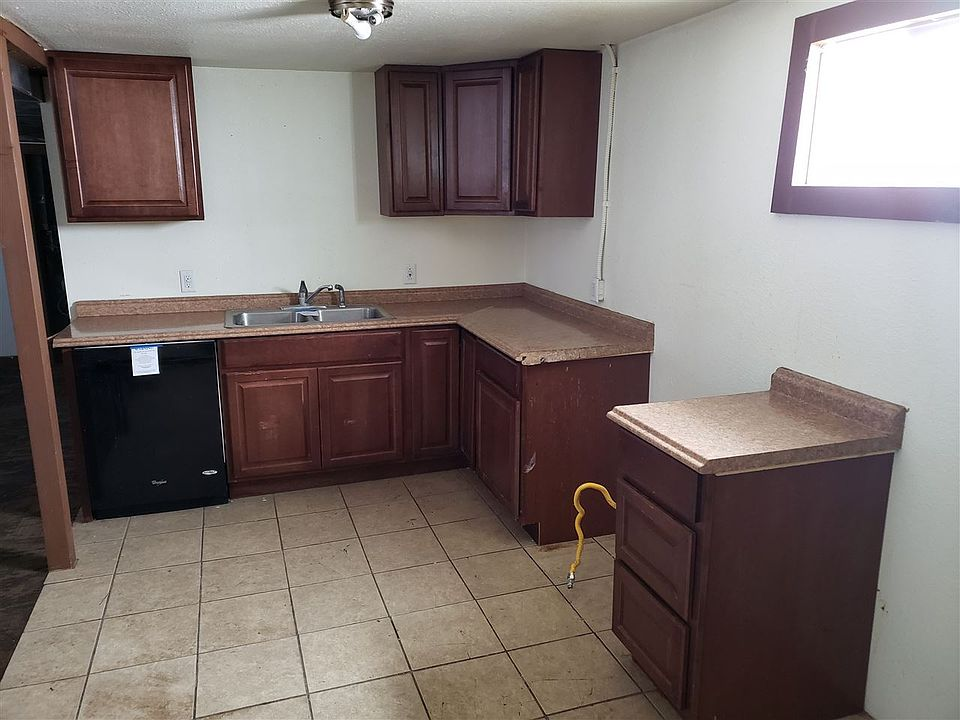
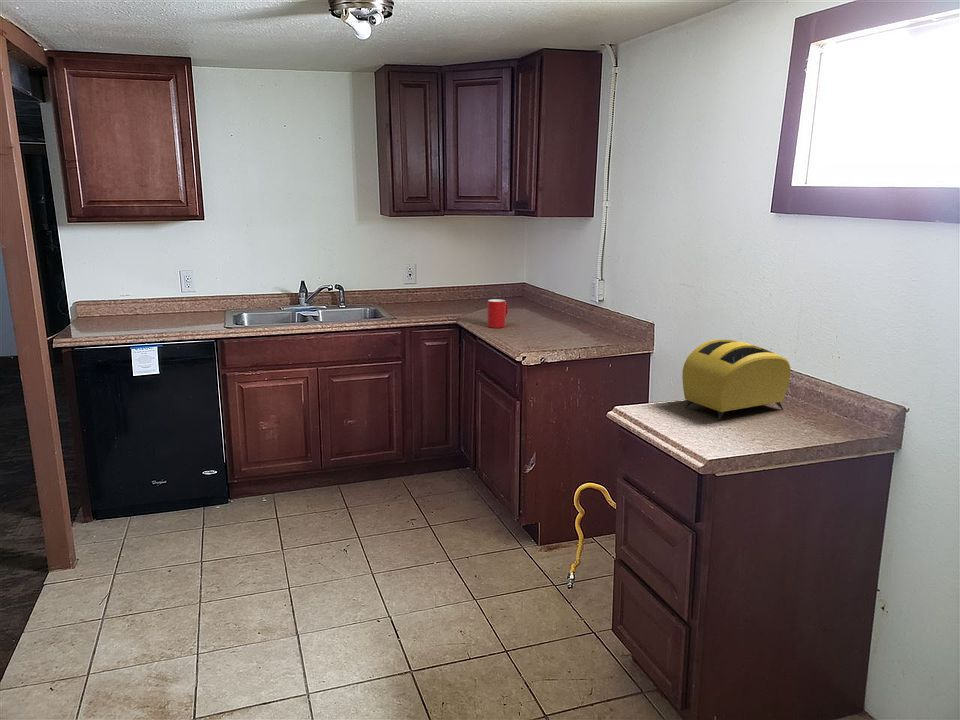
+ cup [487,298,509,329]
+ toaster [681,339,792,421]
